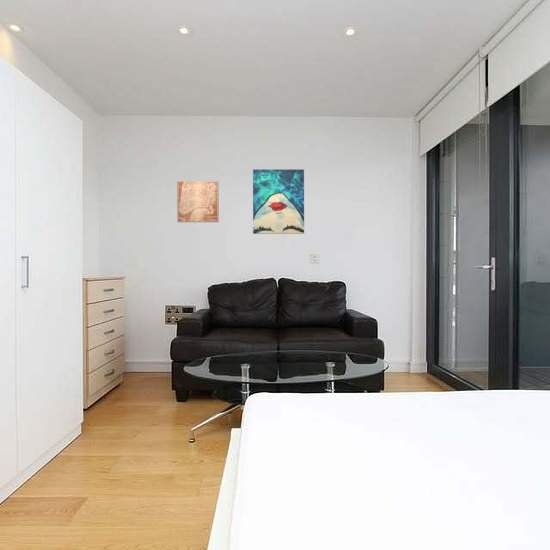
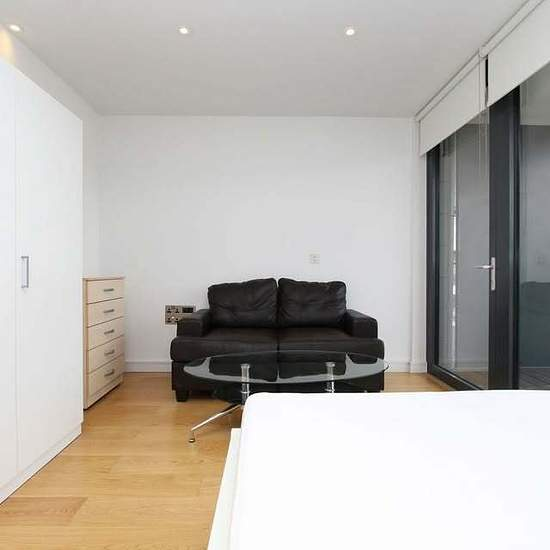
- wall art [252,168,305,235]
- wall art [176,180,220,223]
